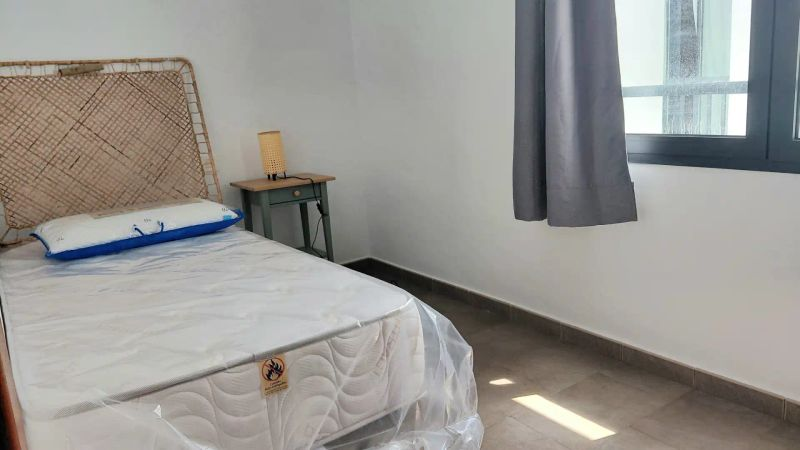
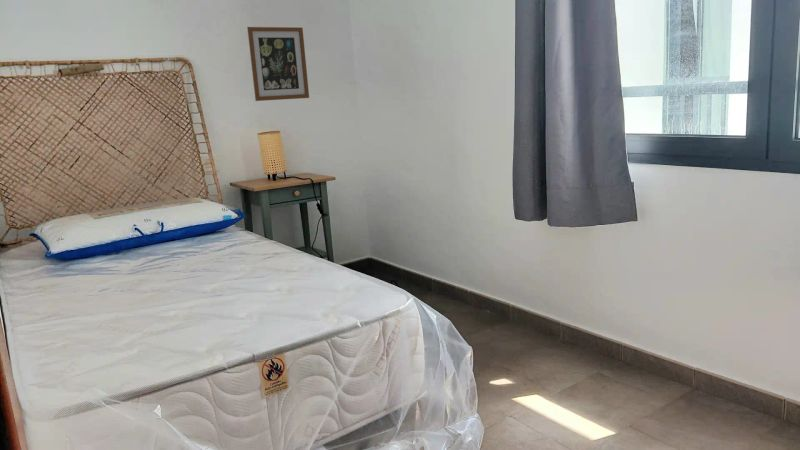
+ wall art [246,26,310,102]
